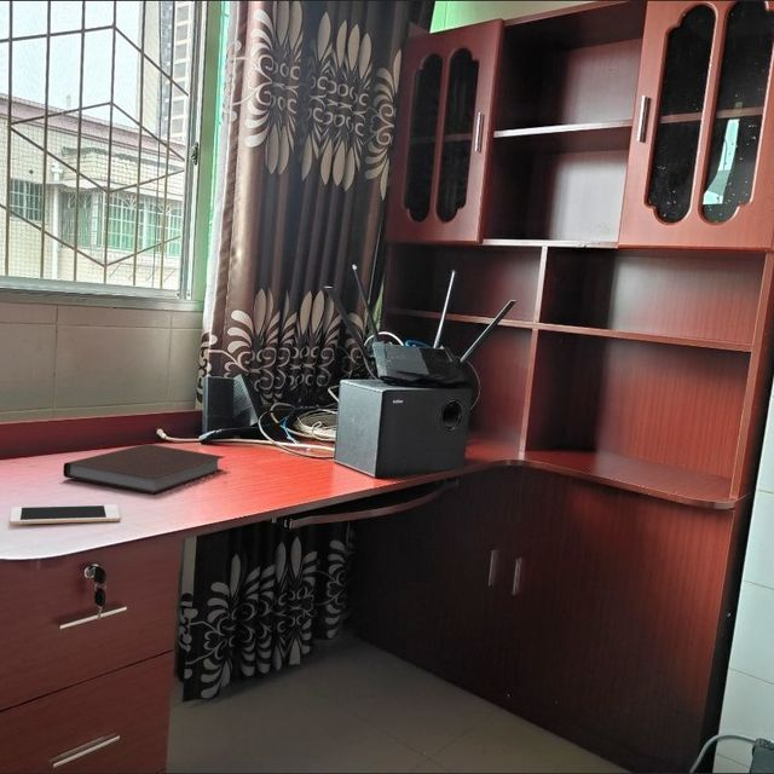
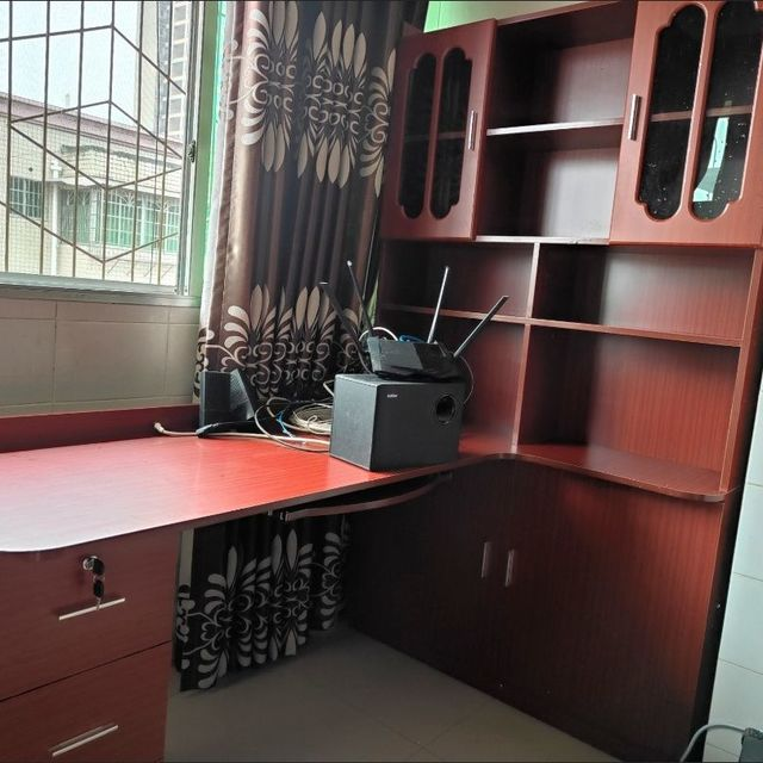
- notebook [62,443,225,496]
- cell phone [8,503,121,526]
